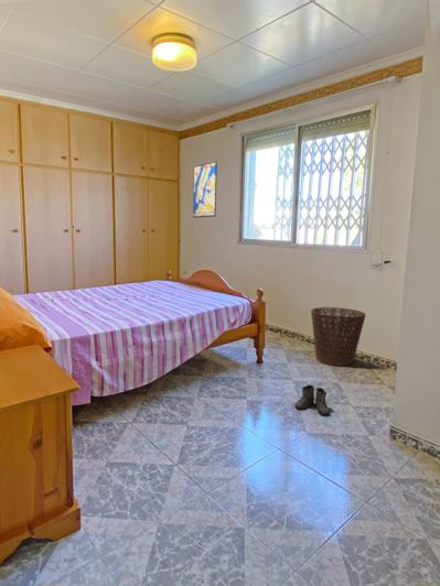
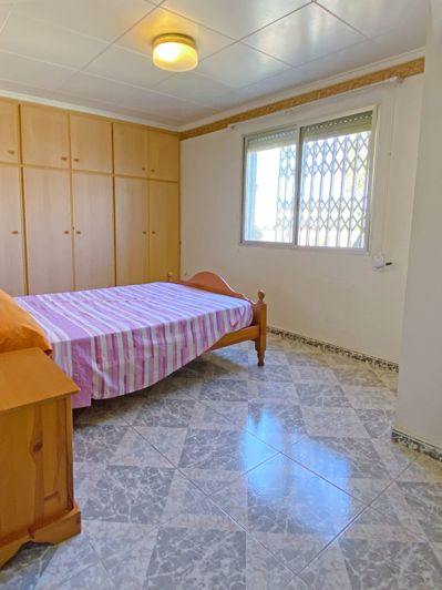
- boots [294,383,333,416]
- wall art [192,161,218,218]
- basket [310,306,367,367]
